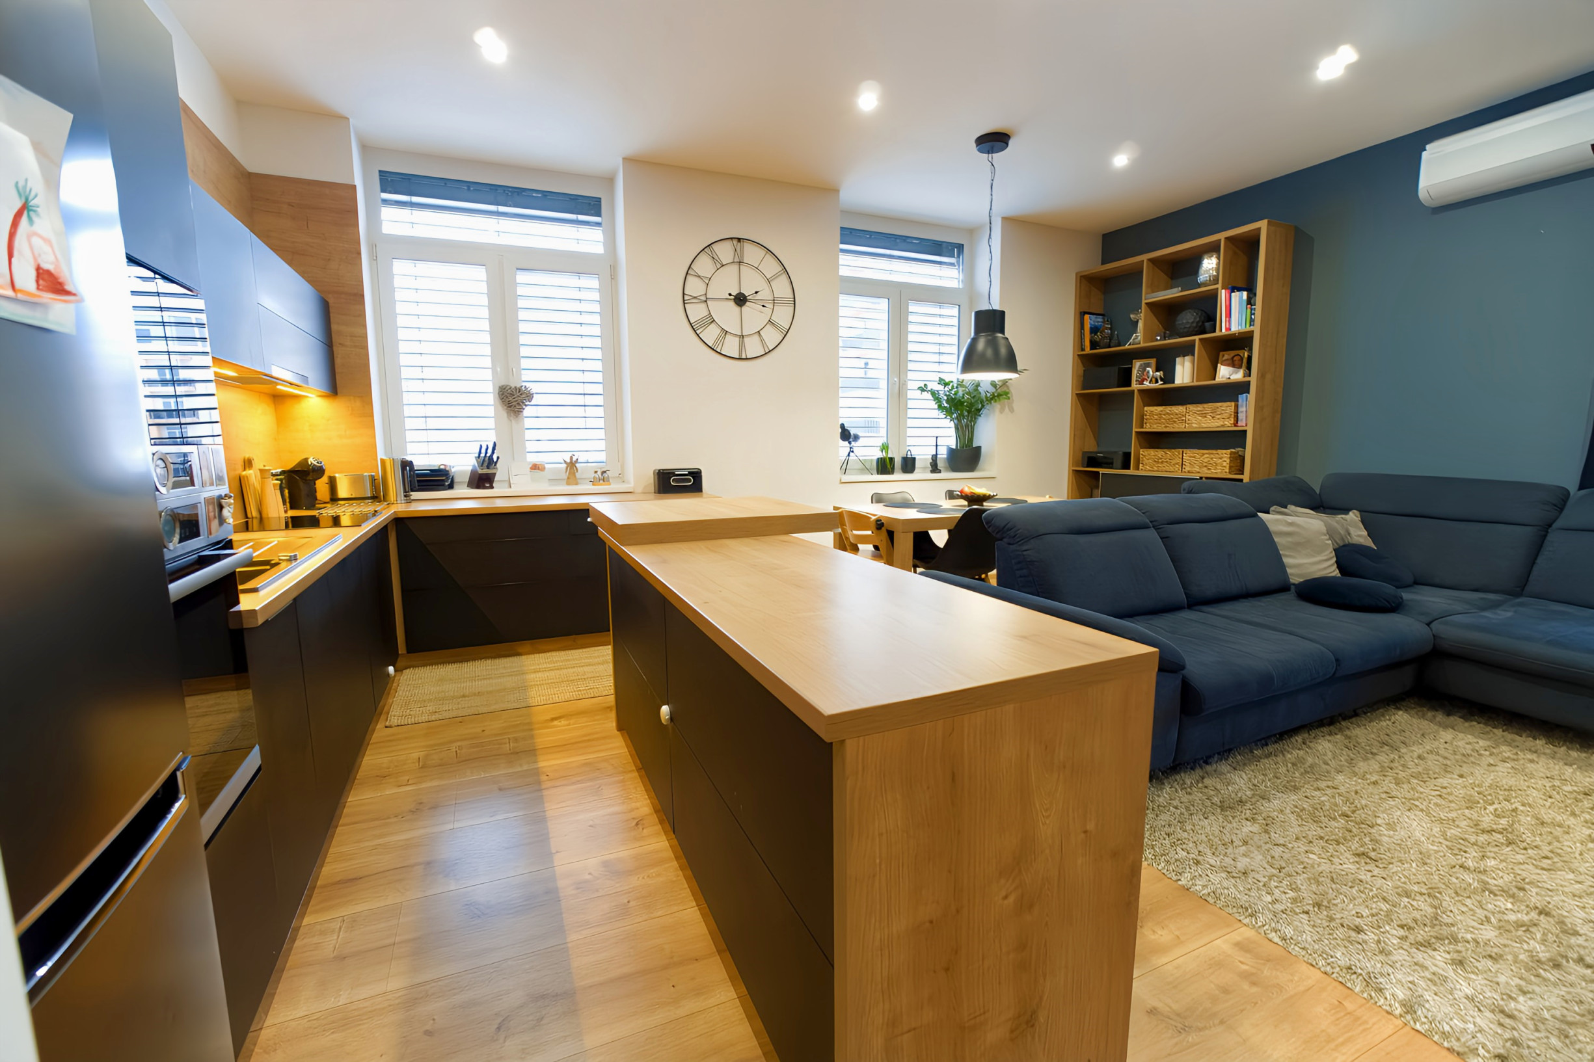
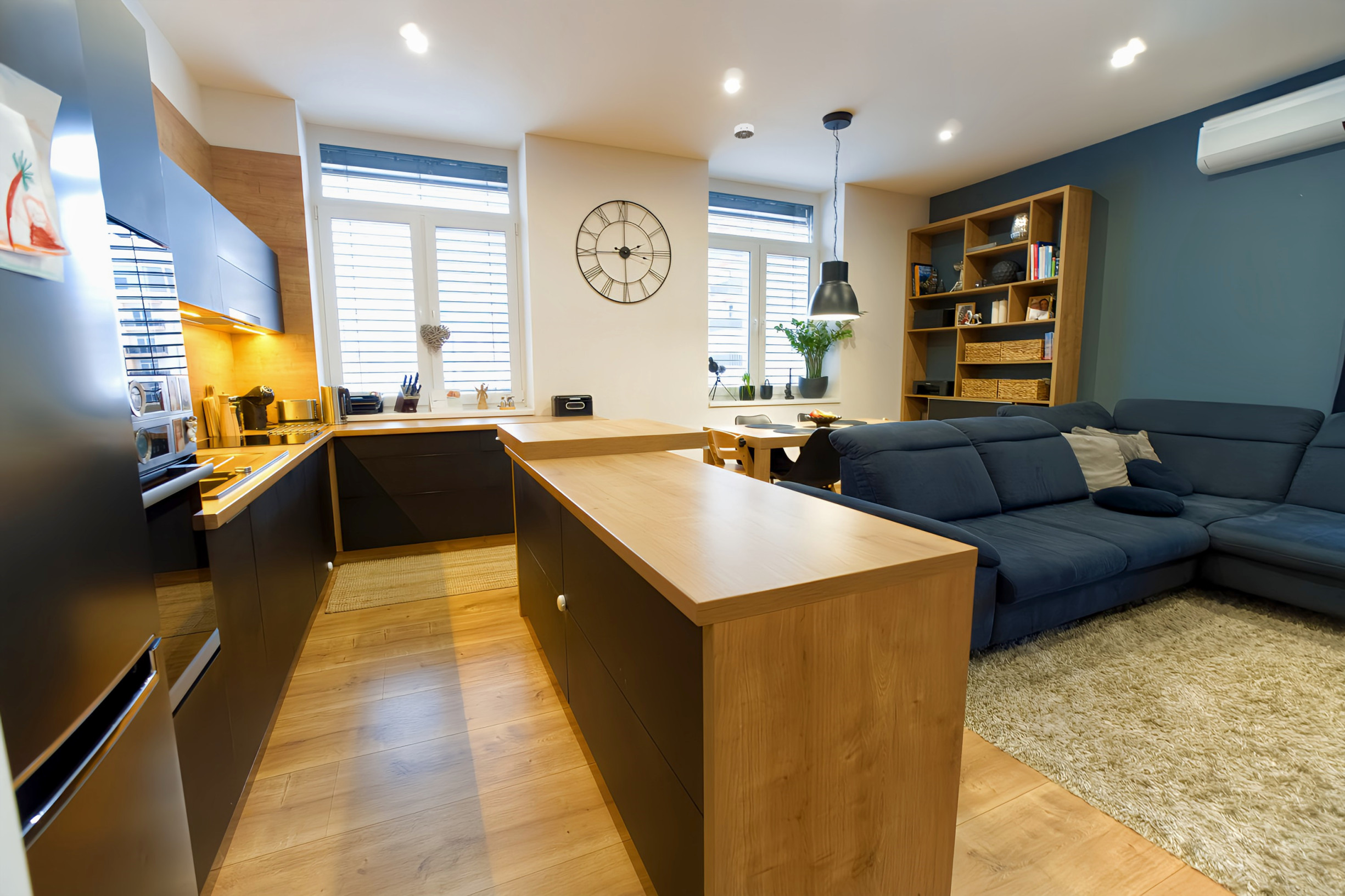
+ smoke detector [734,123,754,139]
